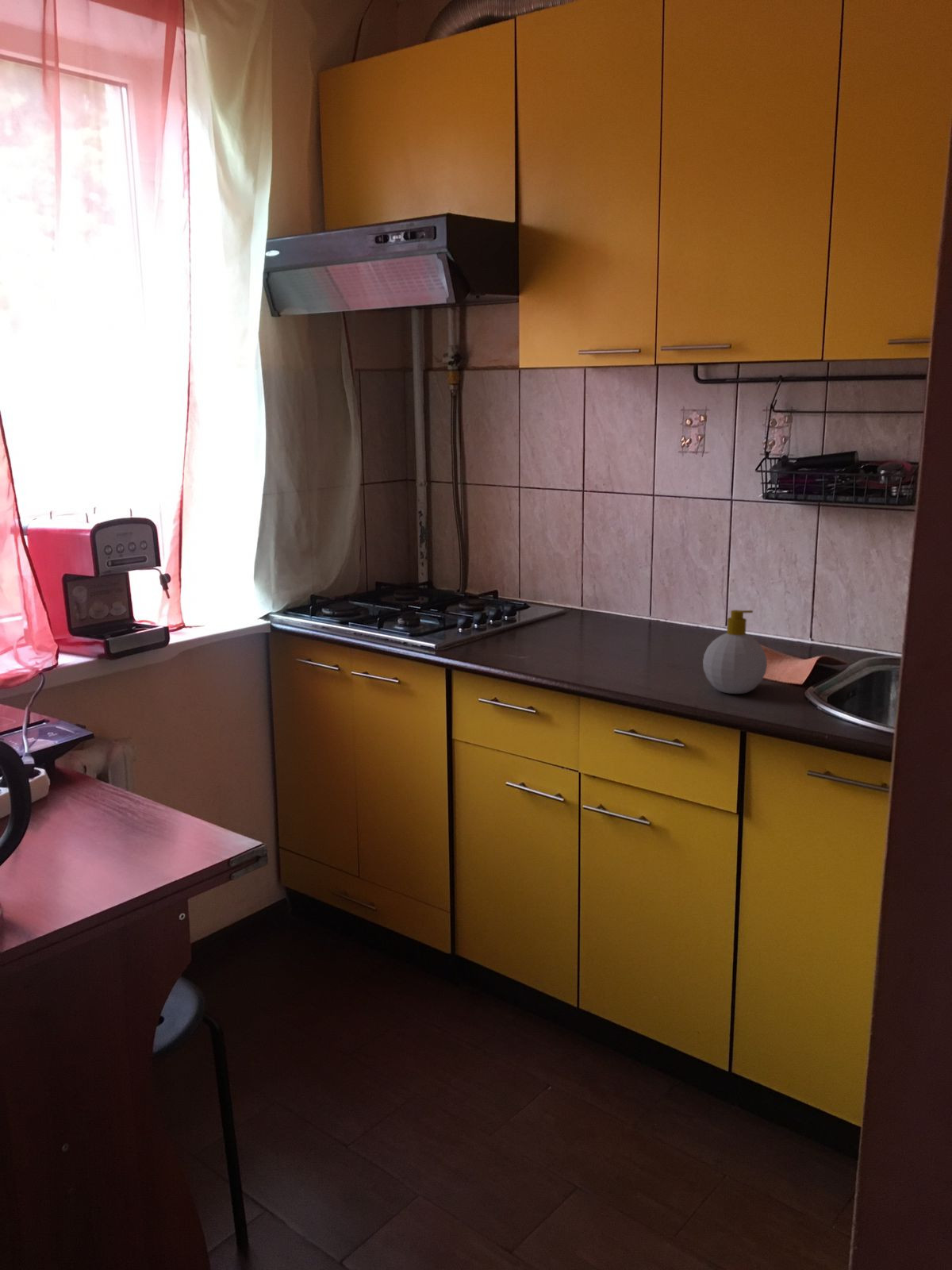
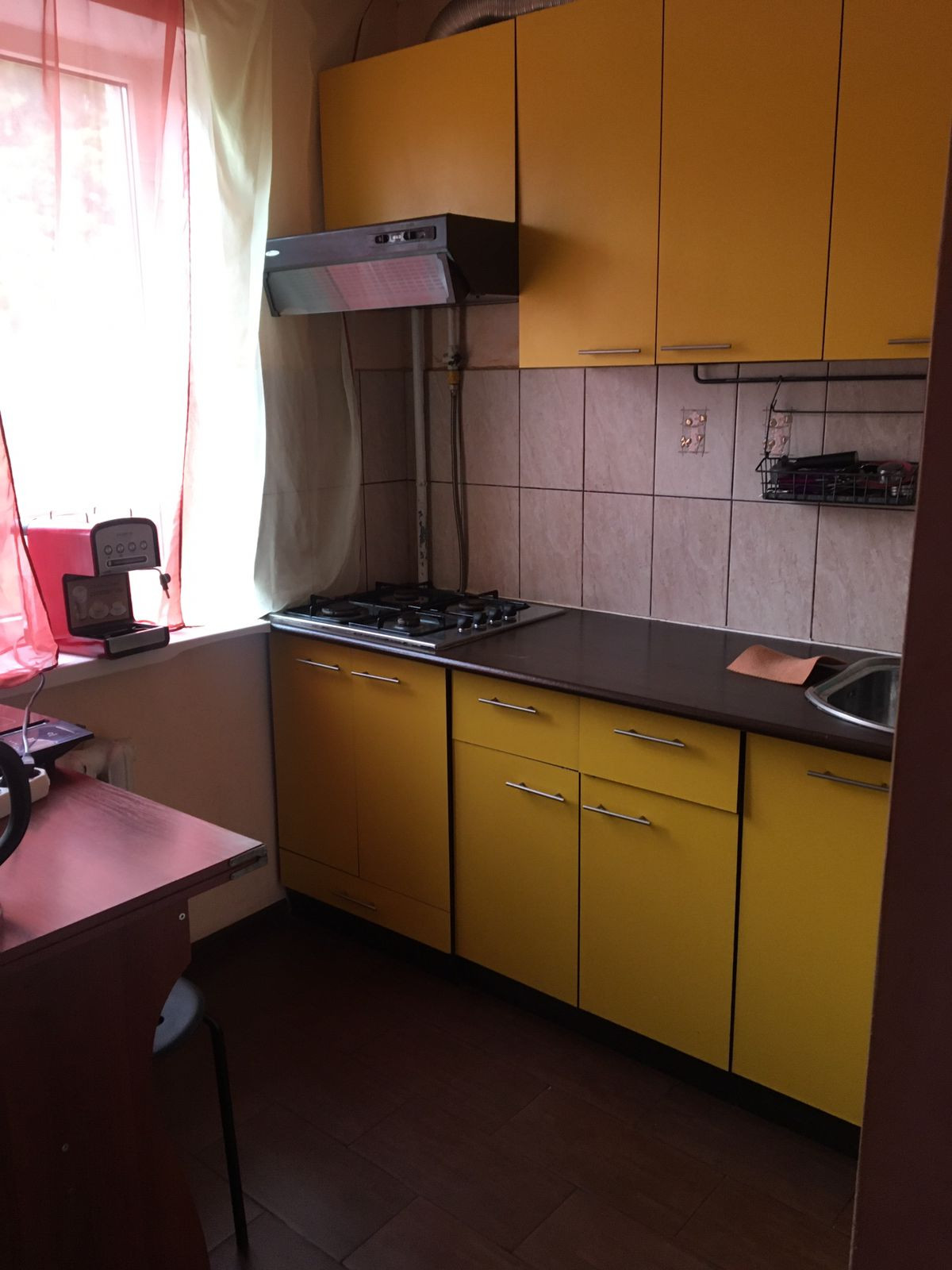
- soap bottle [702,609,768,695]
